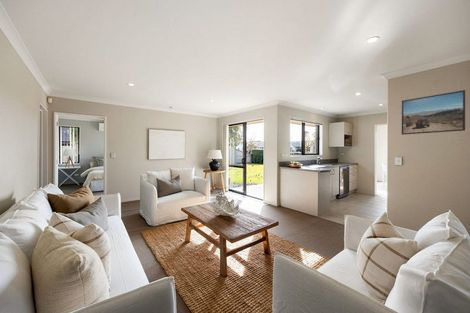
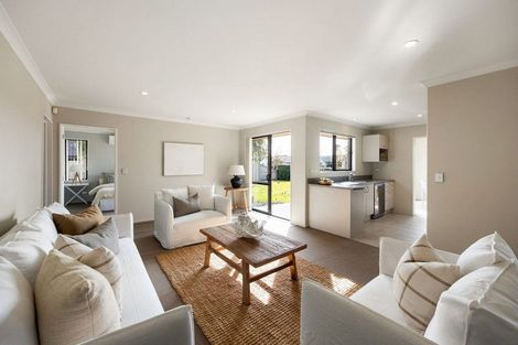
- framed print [401,89,466,136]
